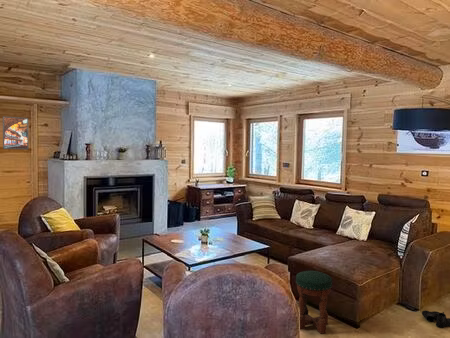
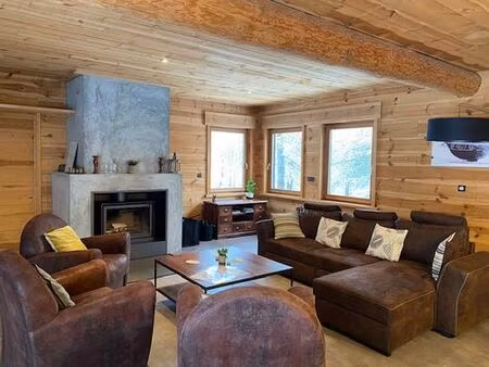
- boots [421,309,450,329]
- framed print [2,115,29,151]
- stool [295,270,333,335]
